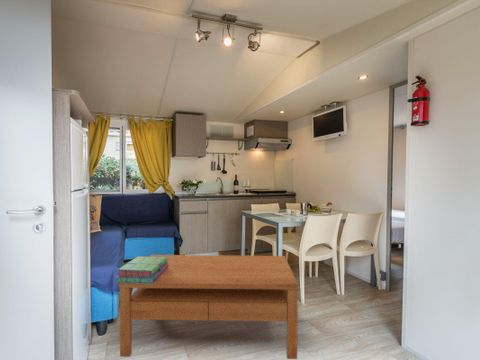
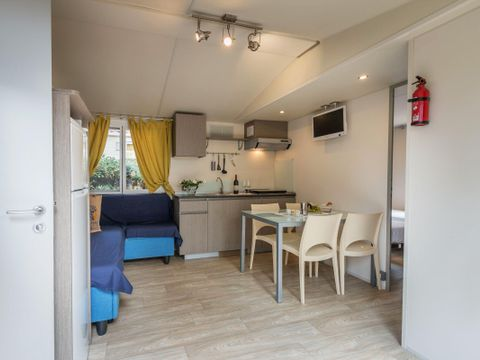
- stack of books [115,256,169,284]
- coffee table [118,254,299,360]
